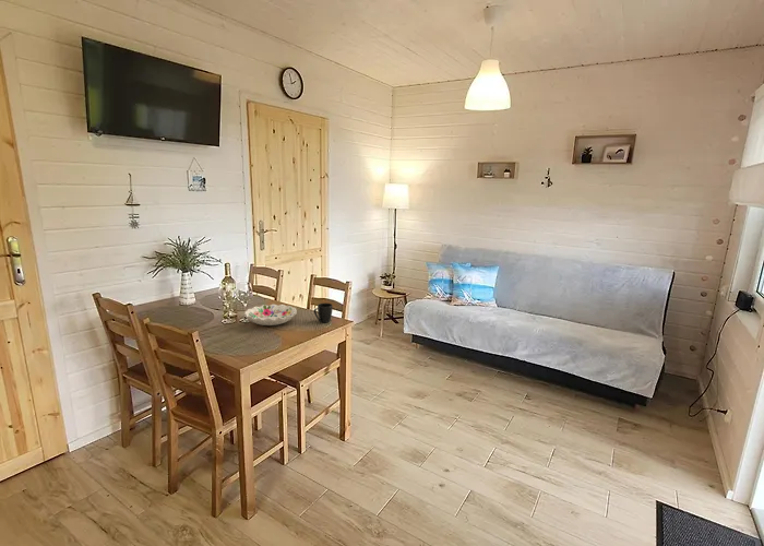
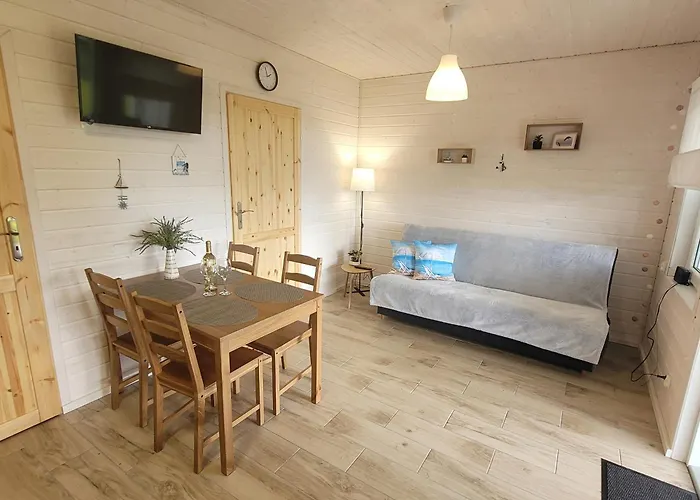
- decorative bowl [243,304,298,327]
- mug [313,302,334,323]
